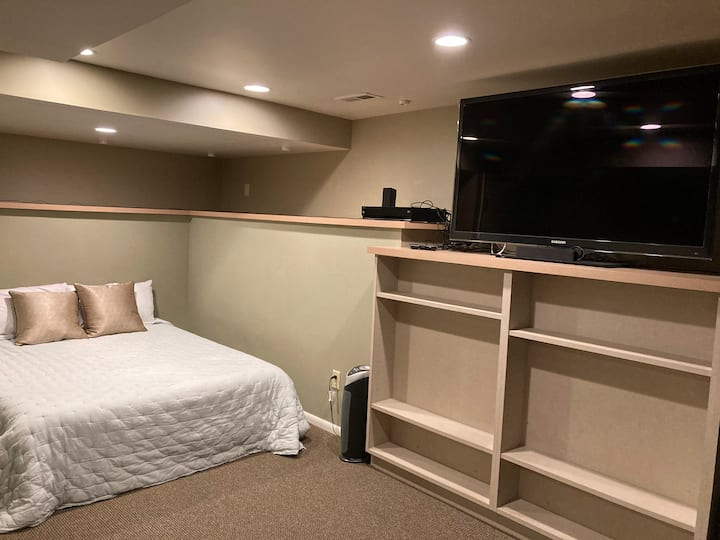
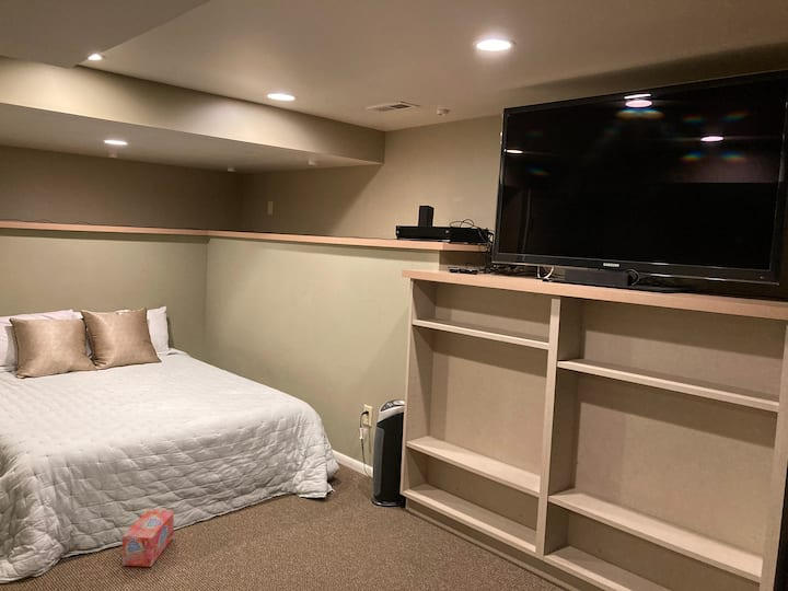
+ box [121,508,175,568]
